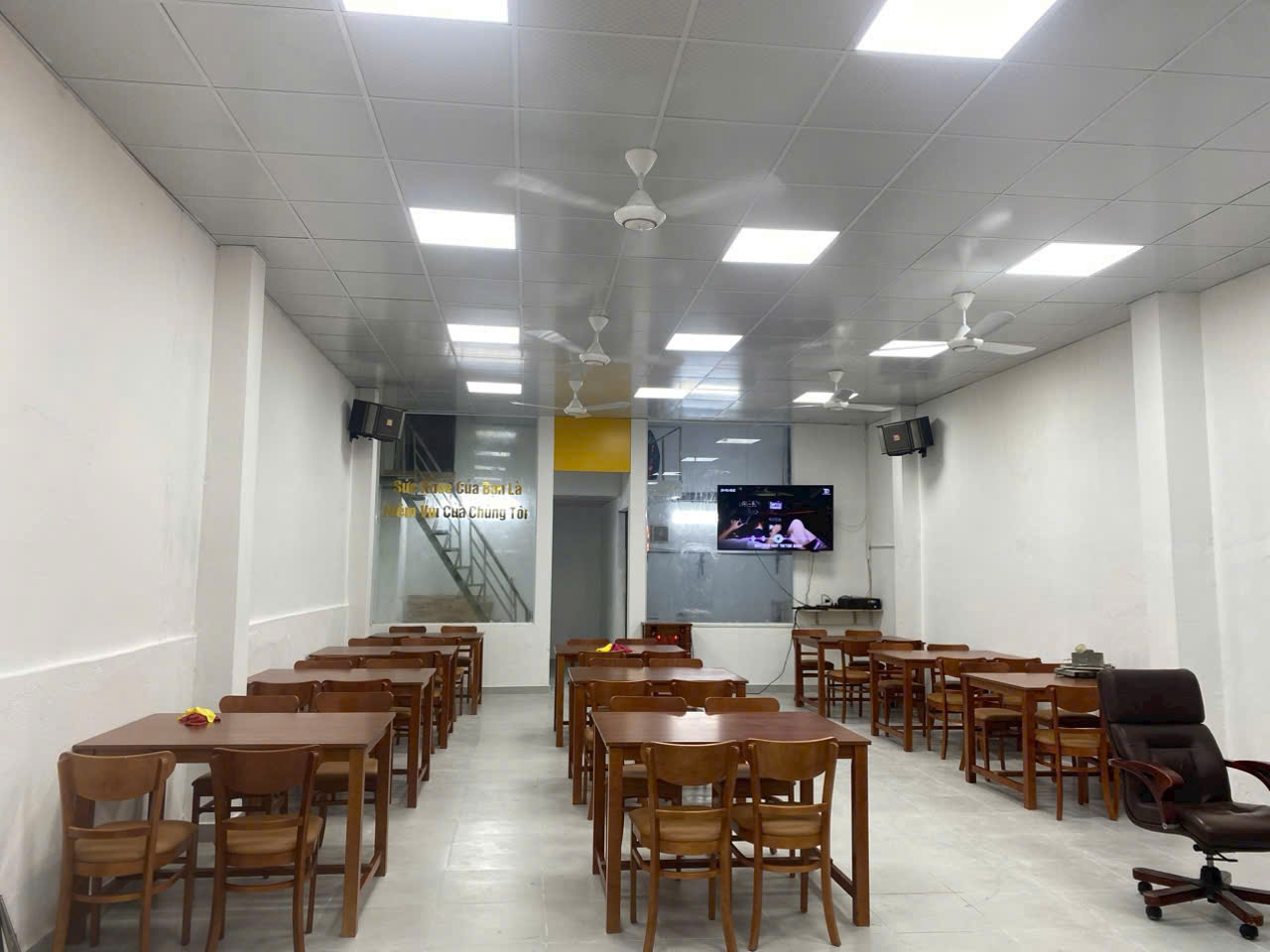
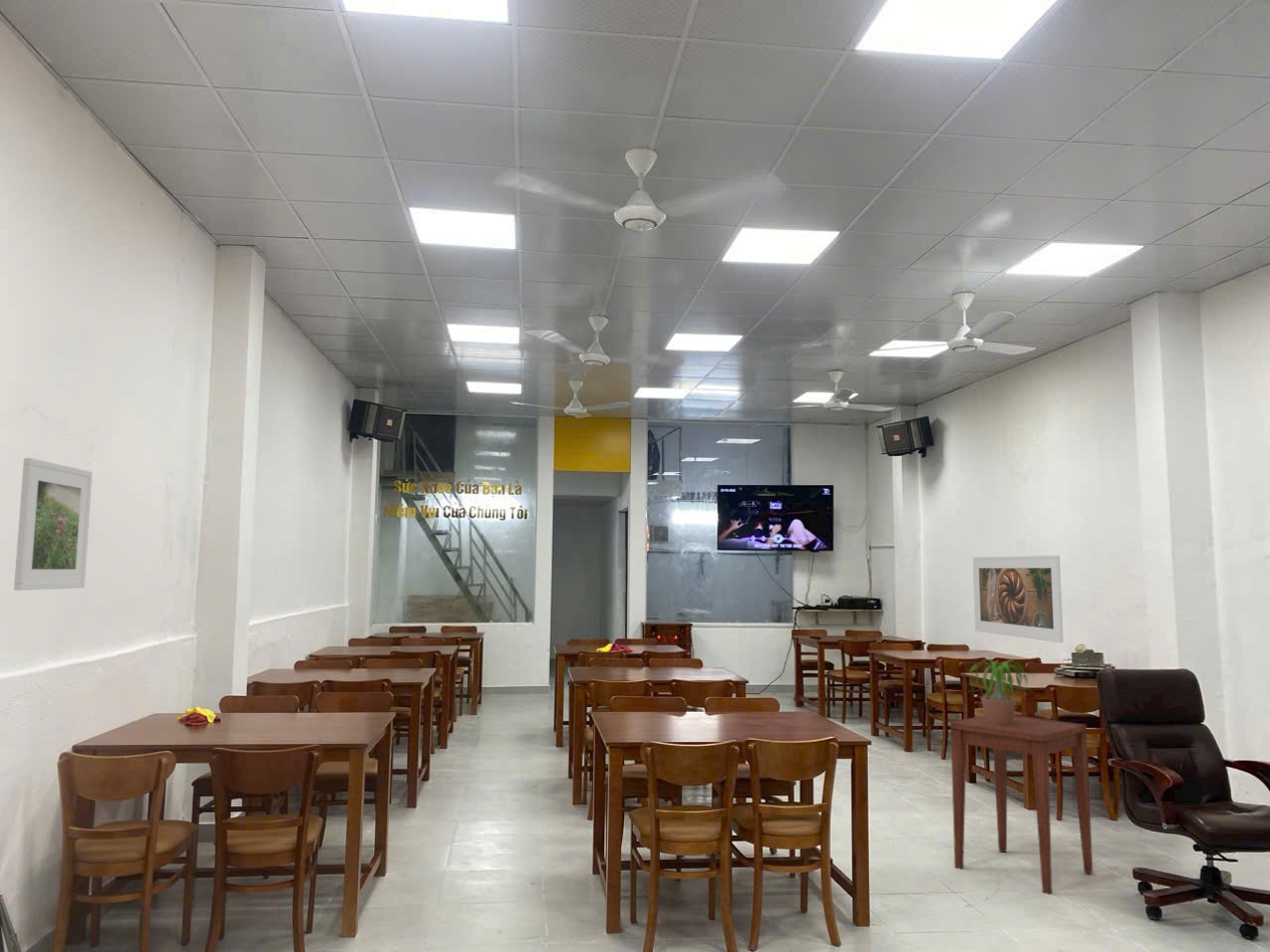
+ potted plant [963,658,1036,725]
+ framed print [13,457,93,591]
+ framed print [972,554,1065,644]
+ side table [950,714,1093,894]
